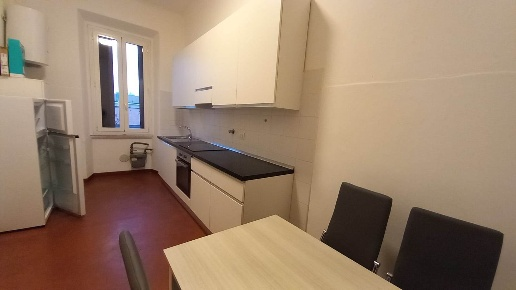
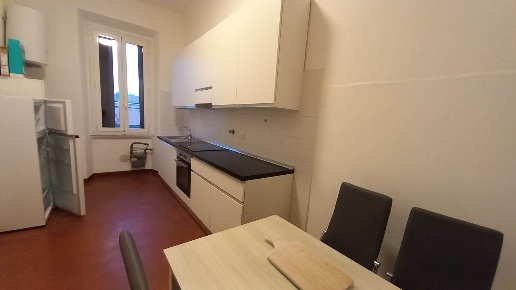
+ chopping board [264,233,355,290]
